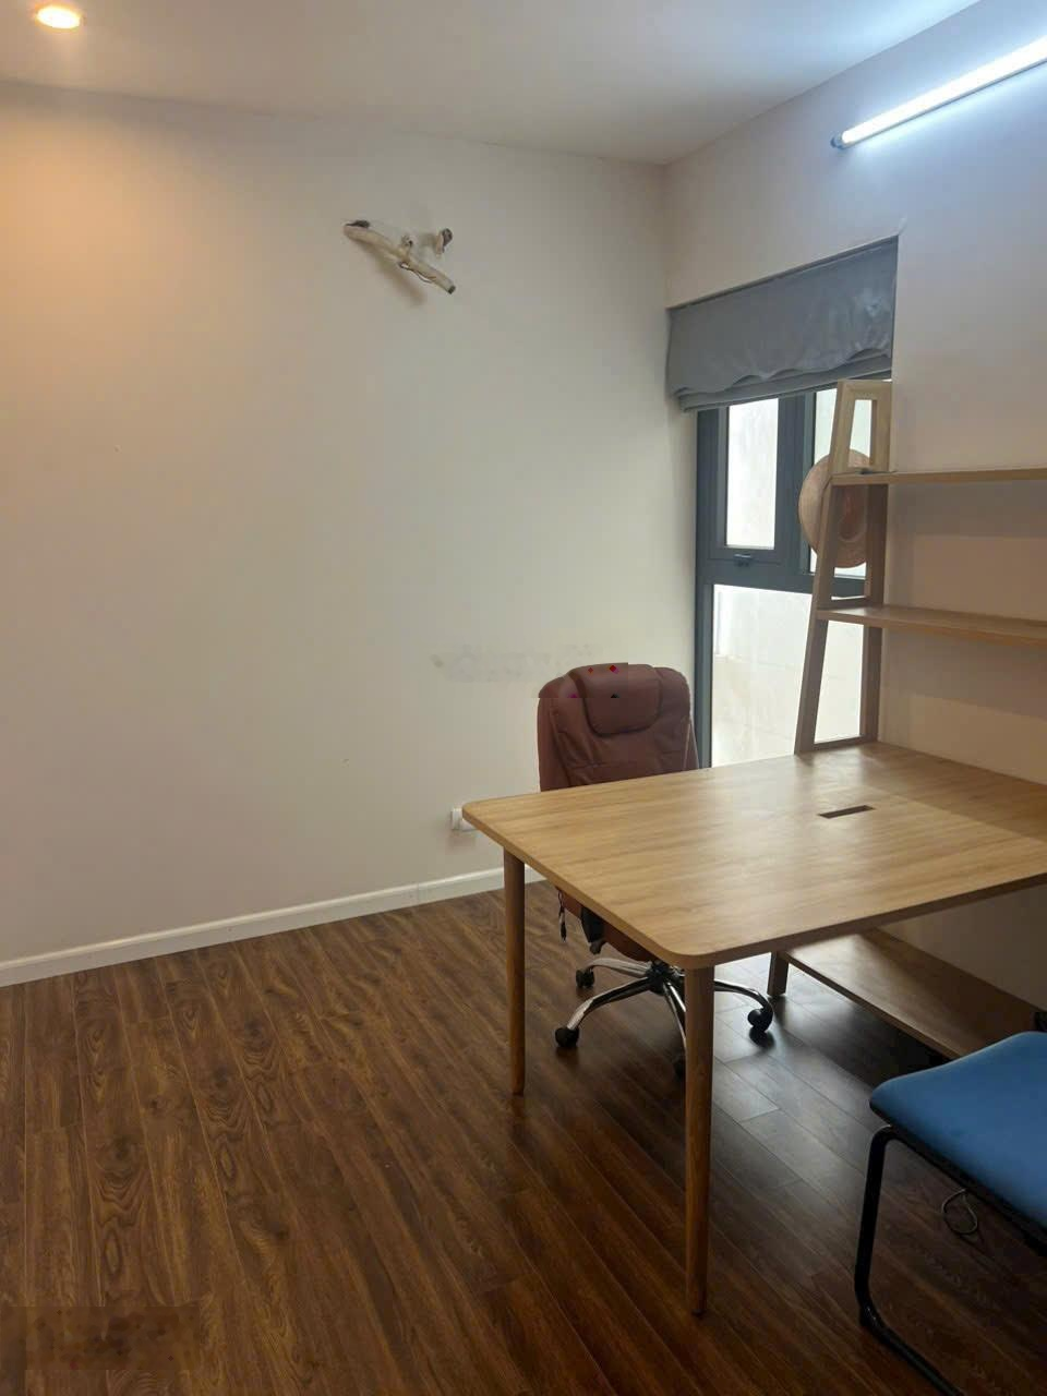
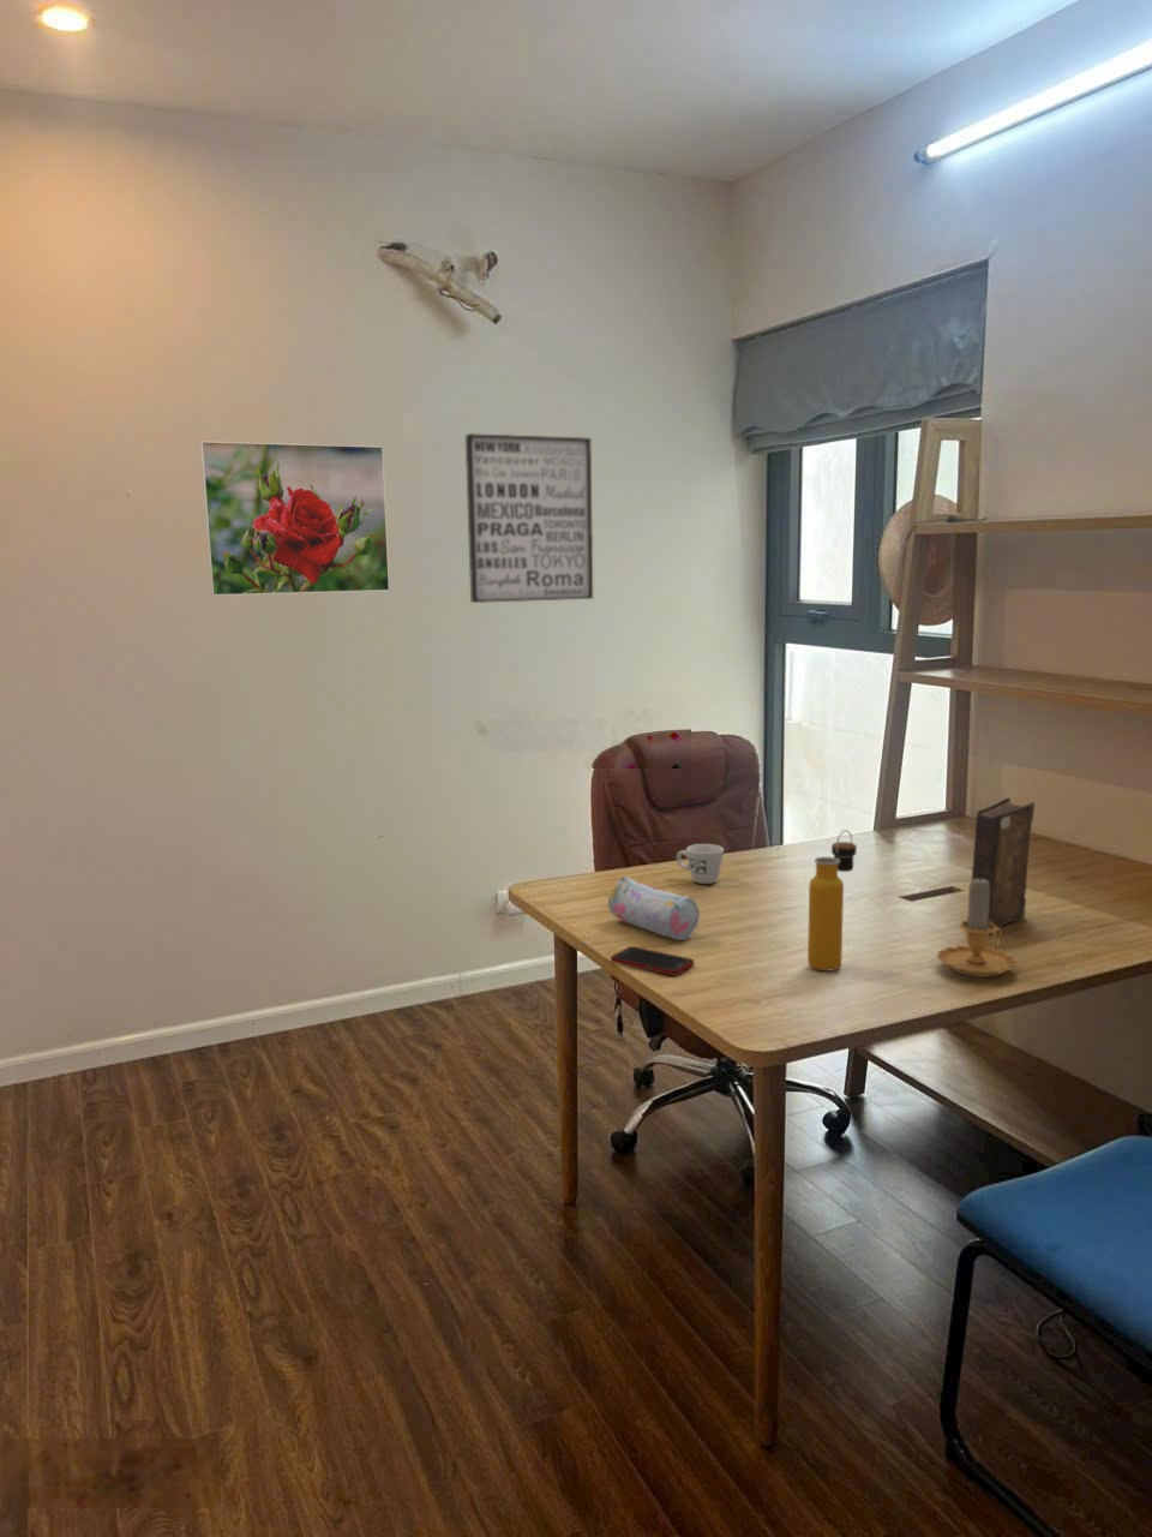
+ book [967,796,1036,928]
+ pencil case [607,875,701,942]
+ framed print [198,439,391,597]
+ wall art [465,432,594,604]
+ cell phone [610,945,695,977]
+ candle [935,879,1019,979]
+ water bottle [806,829,858,973]
+ mug [675,844,725,885]
